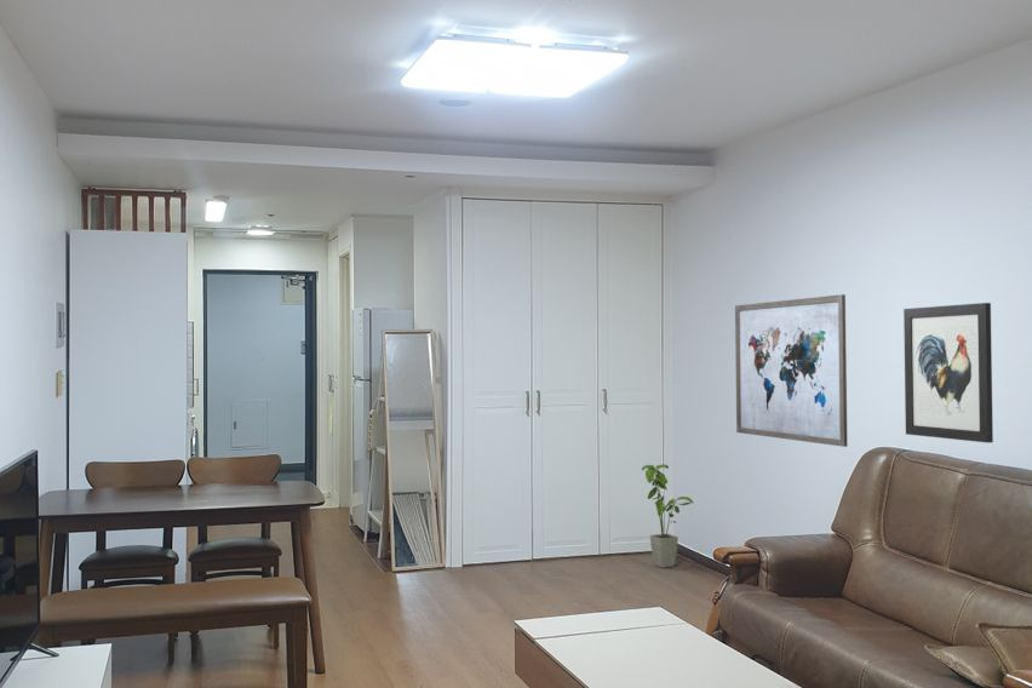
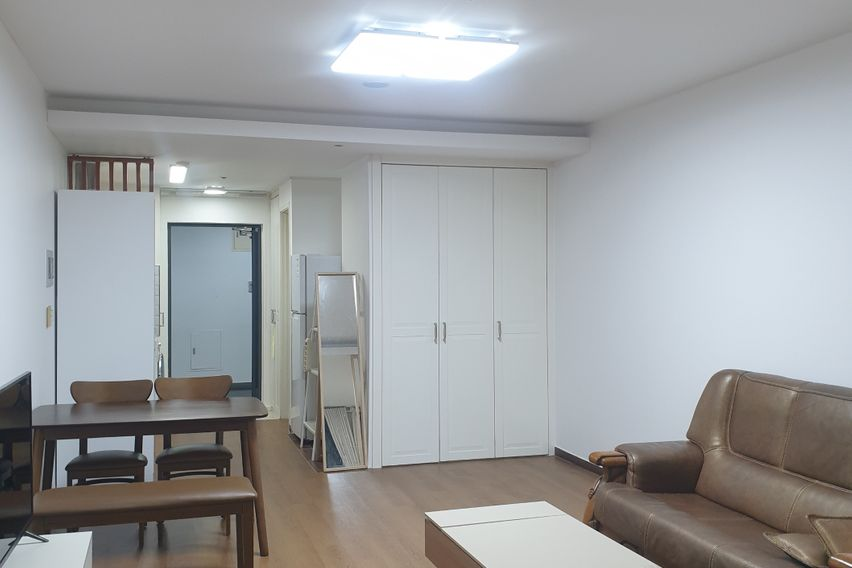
- house plant [641,463,694,569]
- wall art [734,293,849,448]
- wall art [902,302,994,443]
